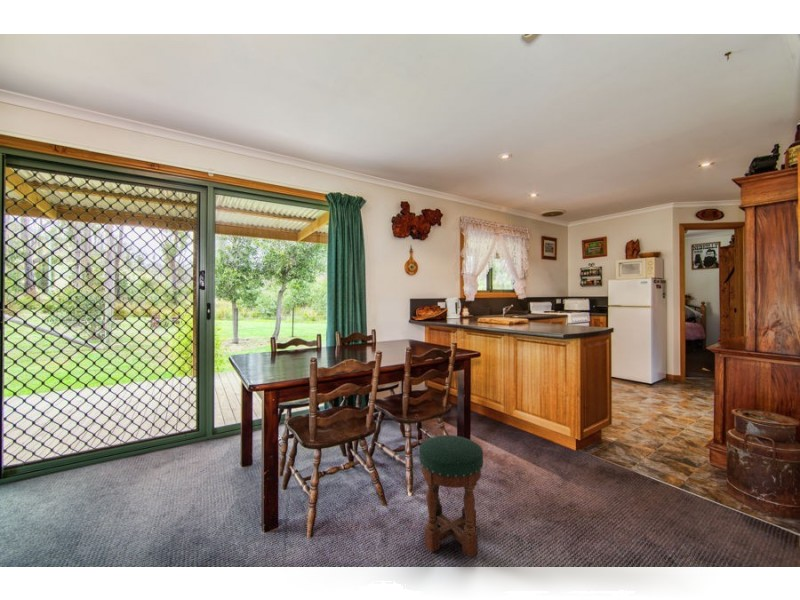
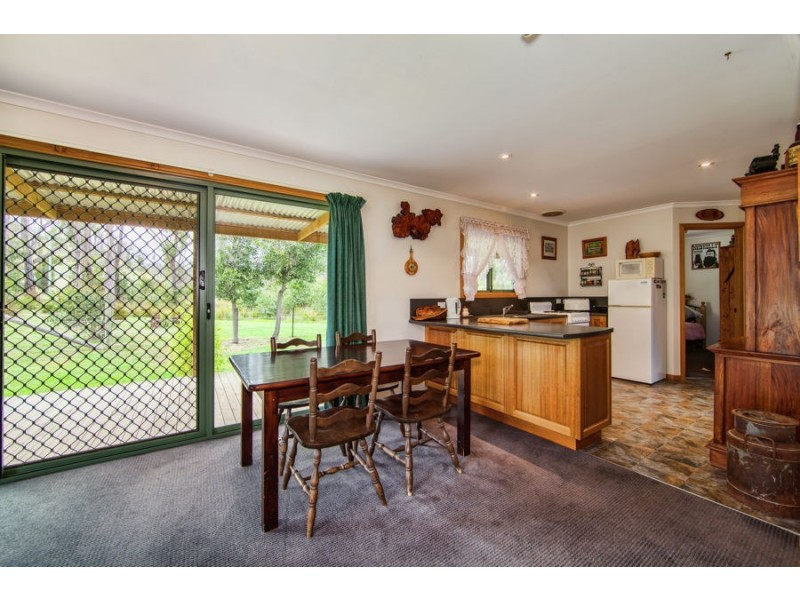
- stool [418,434,484,558]
